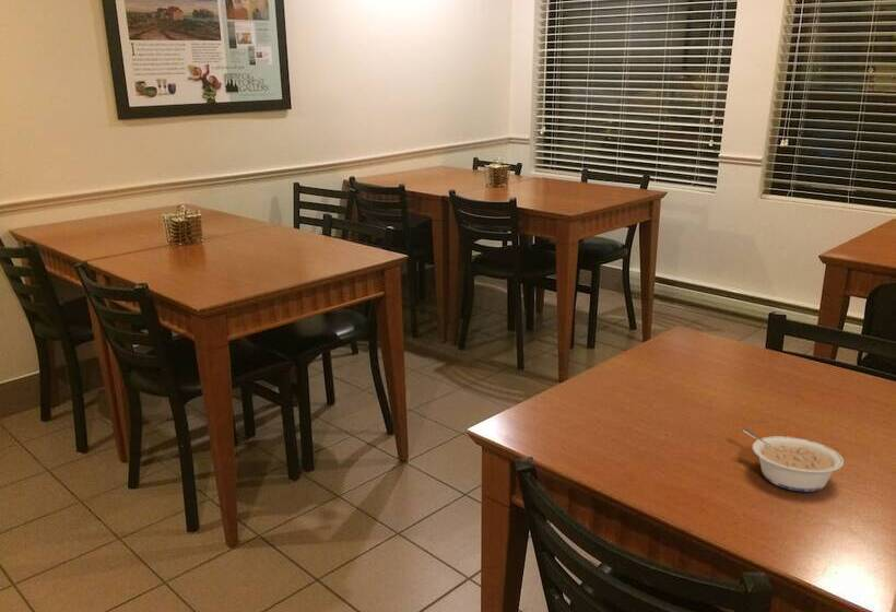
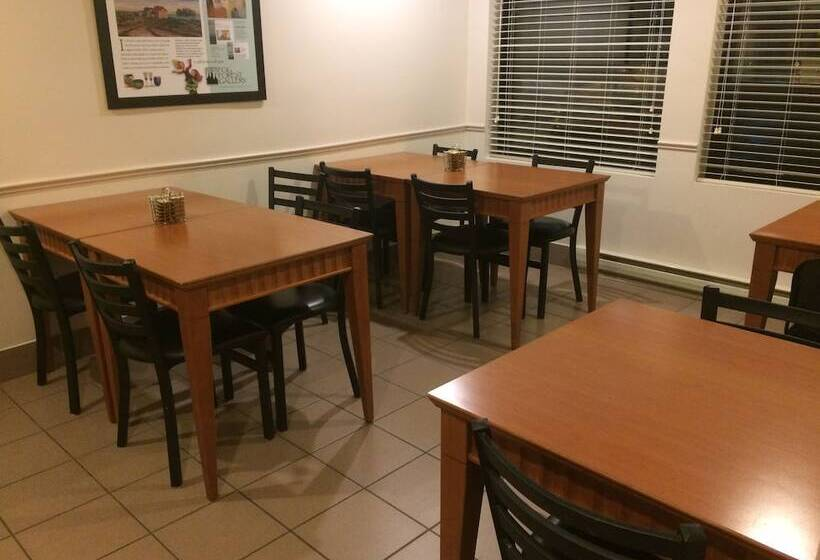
- legume [742,426,845,493]
